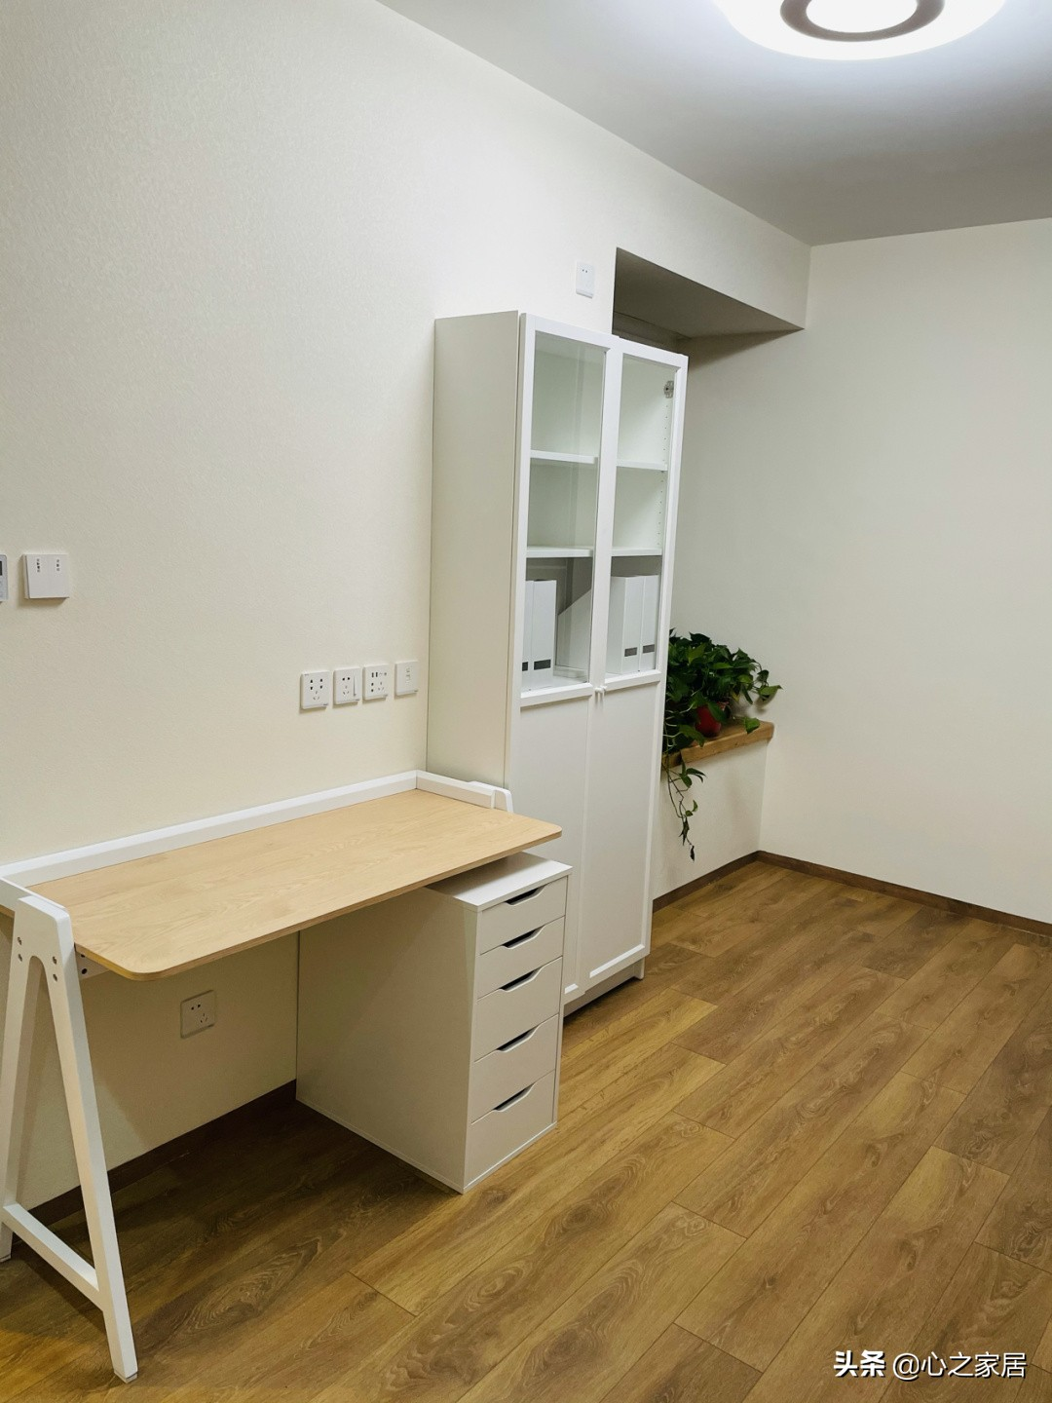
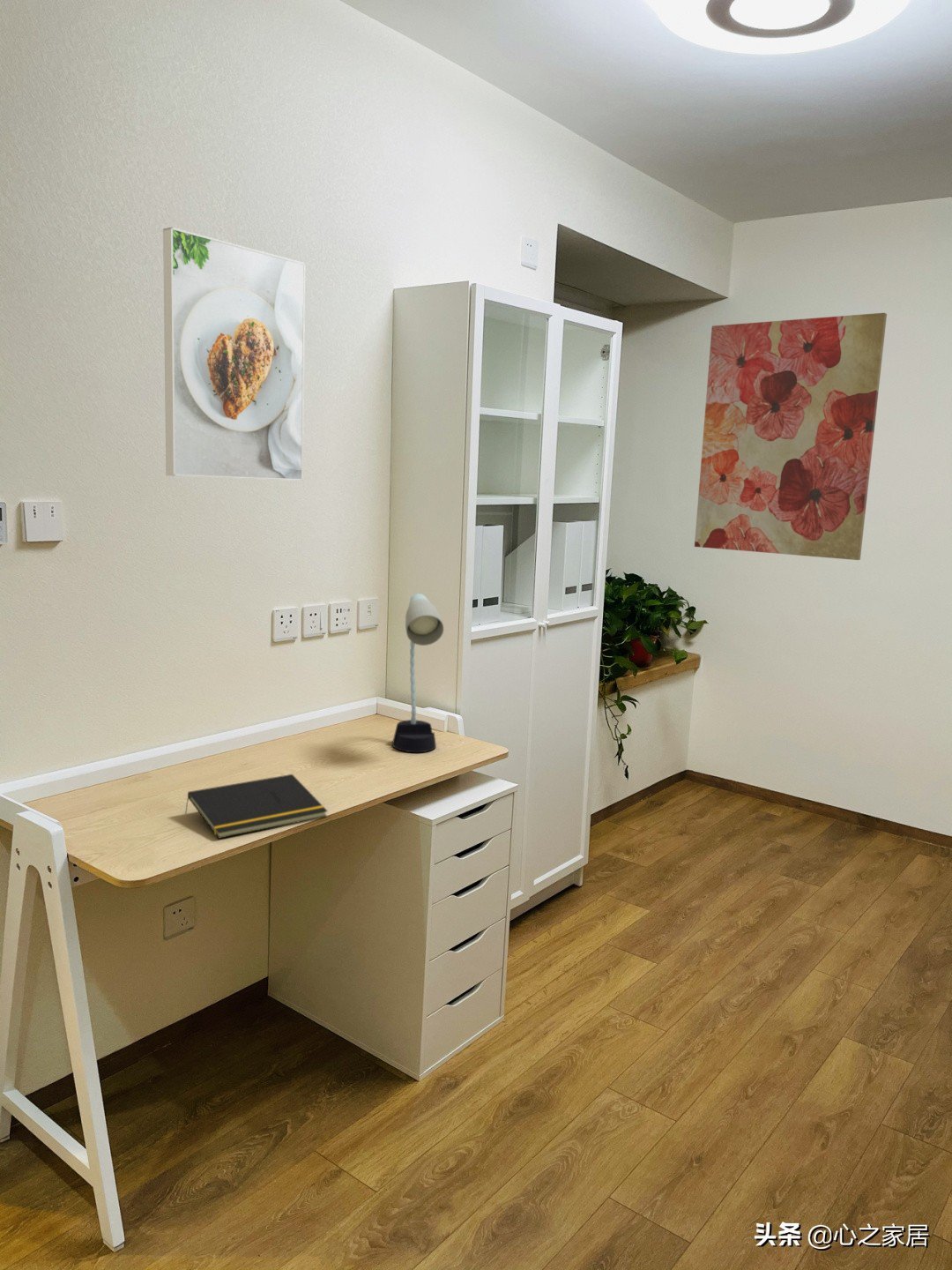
+ notepad [184,773,329,840]
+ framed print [162,227,306,482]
+ wall art [694,312,888,561]
+ desk lamp [391,593,444,753]
